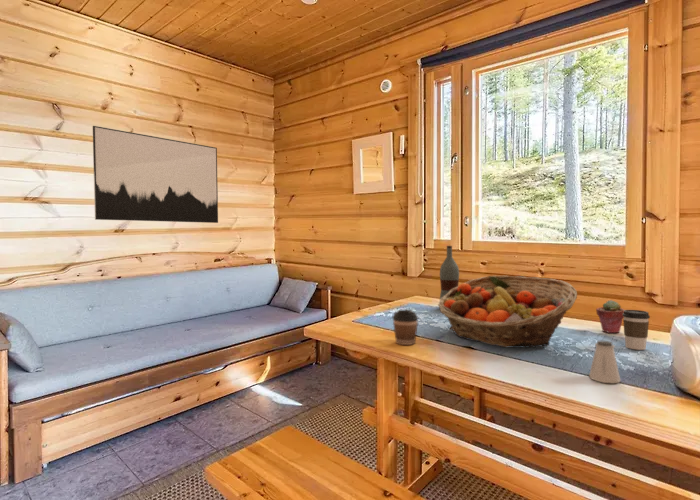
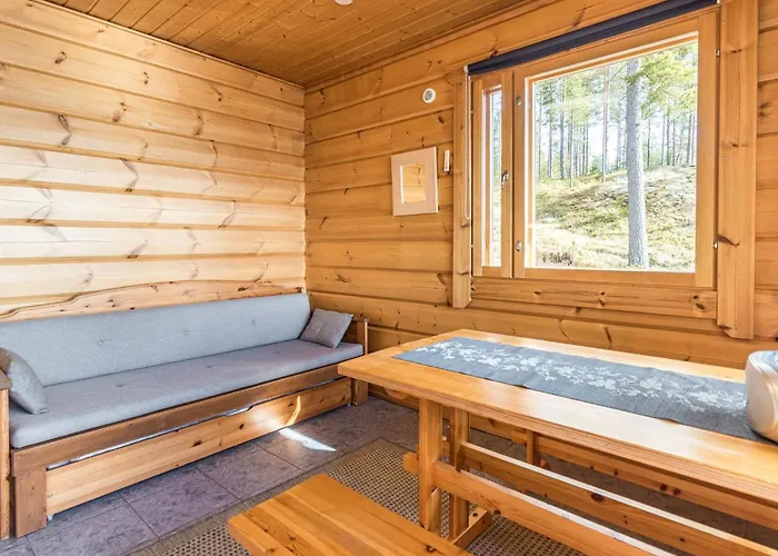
- bottle [439,245,460,300]
- coffee cup [392,309,419,346]
- wall art [92,125,219,224]
- fruit basket [437,275,578,349]
- potted succulent [595,299,625,334]
- saltshaker [588,340,622,384]
- coffee cup [622,309,651,351]
